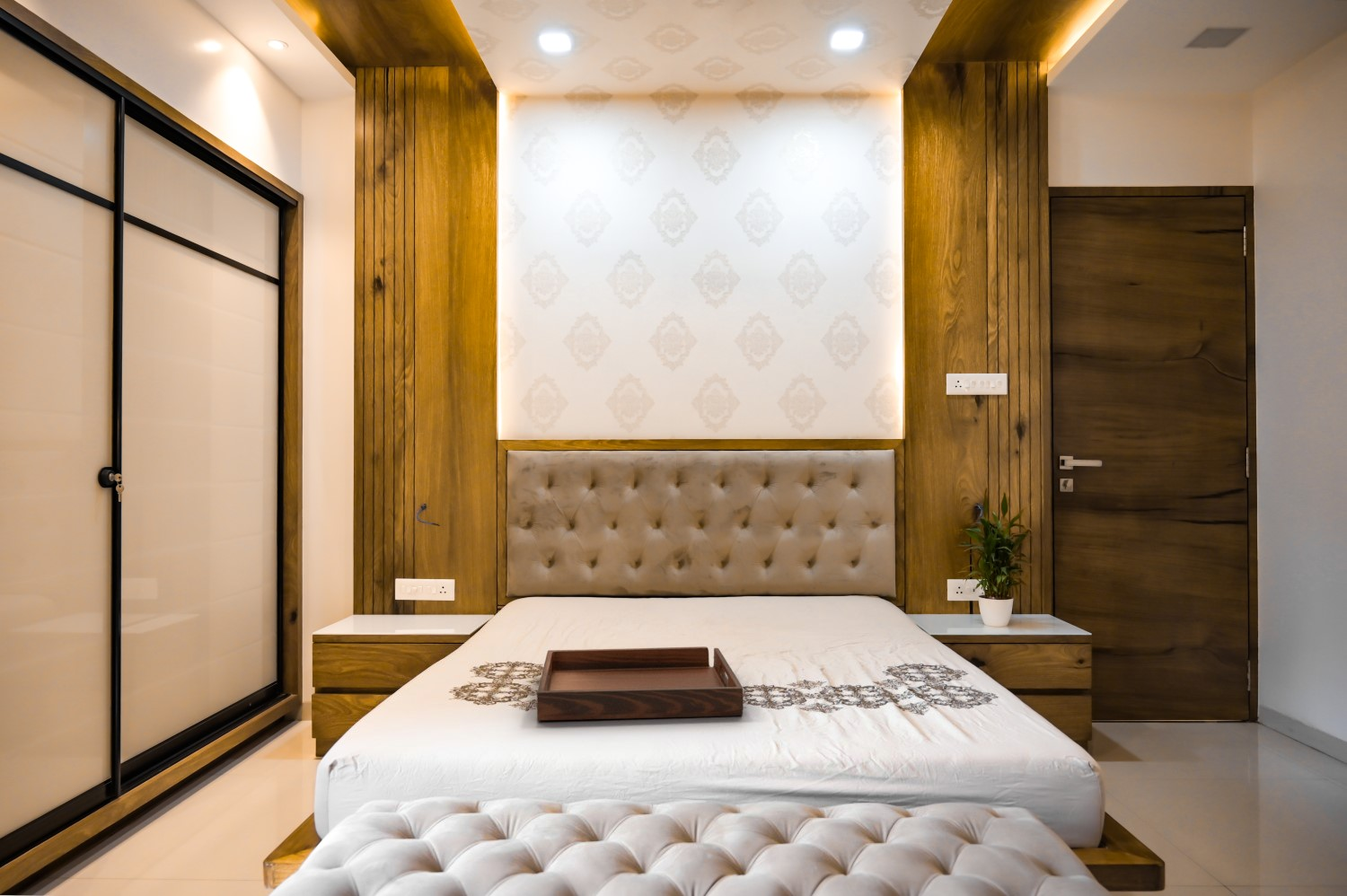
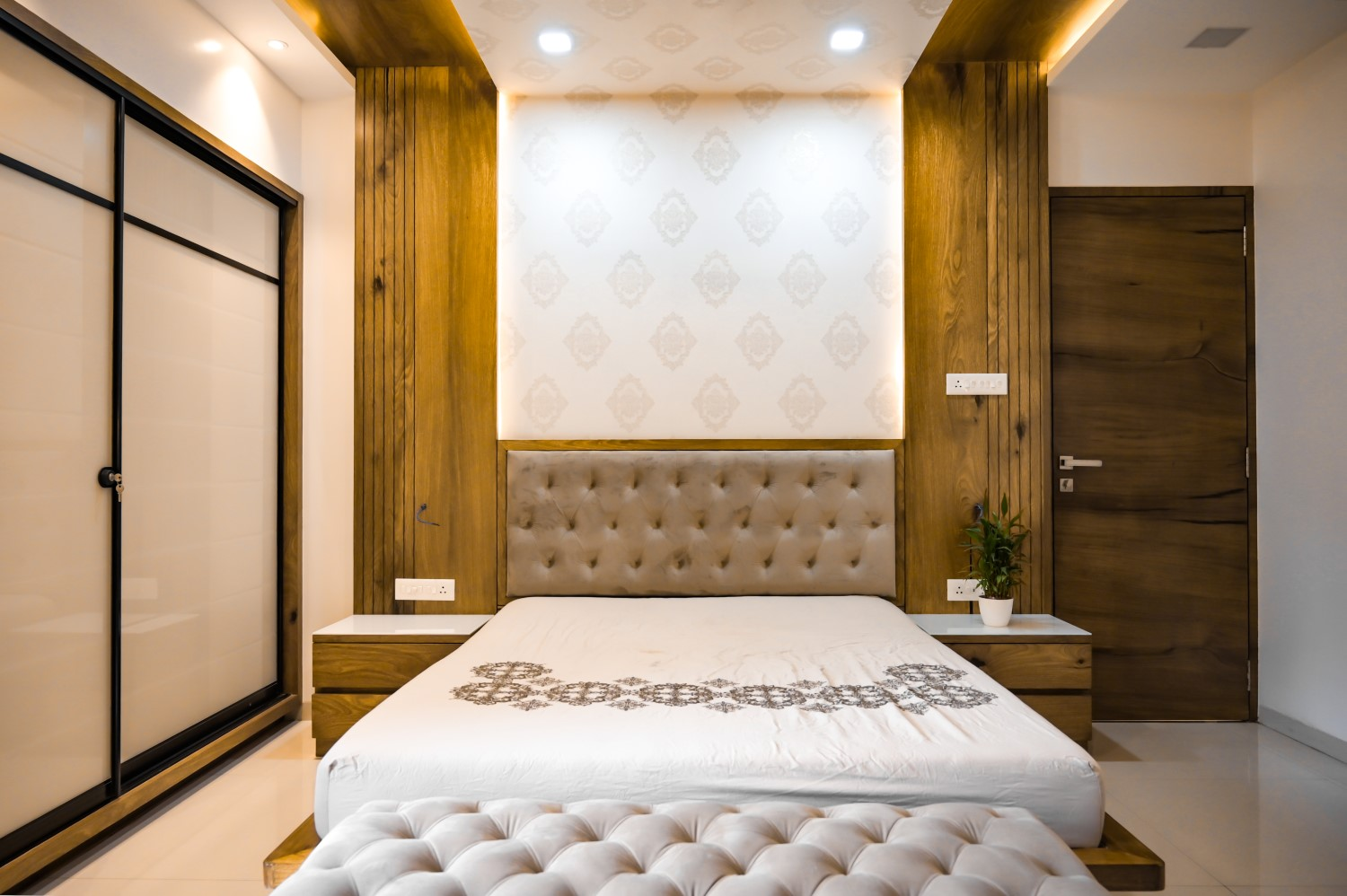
- serving tray [536,646,744,722]
